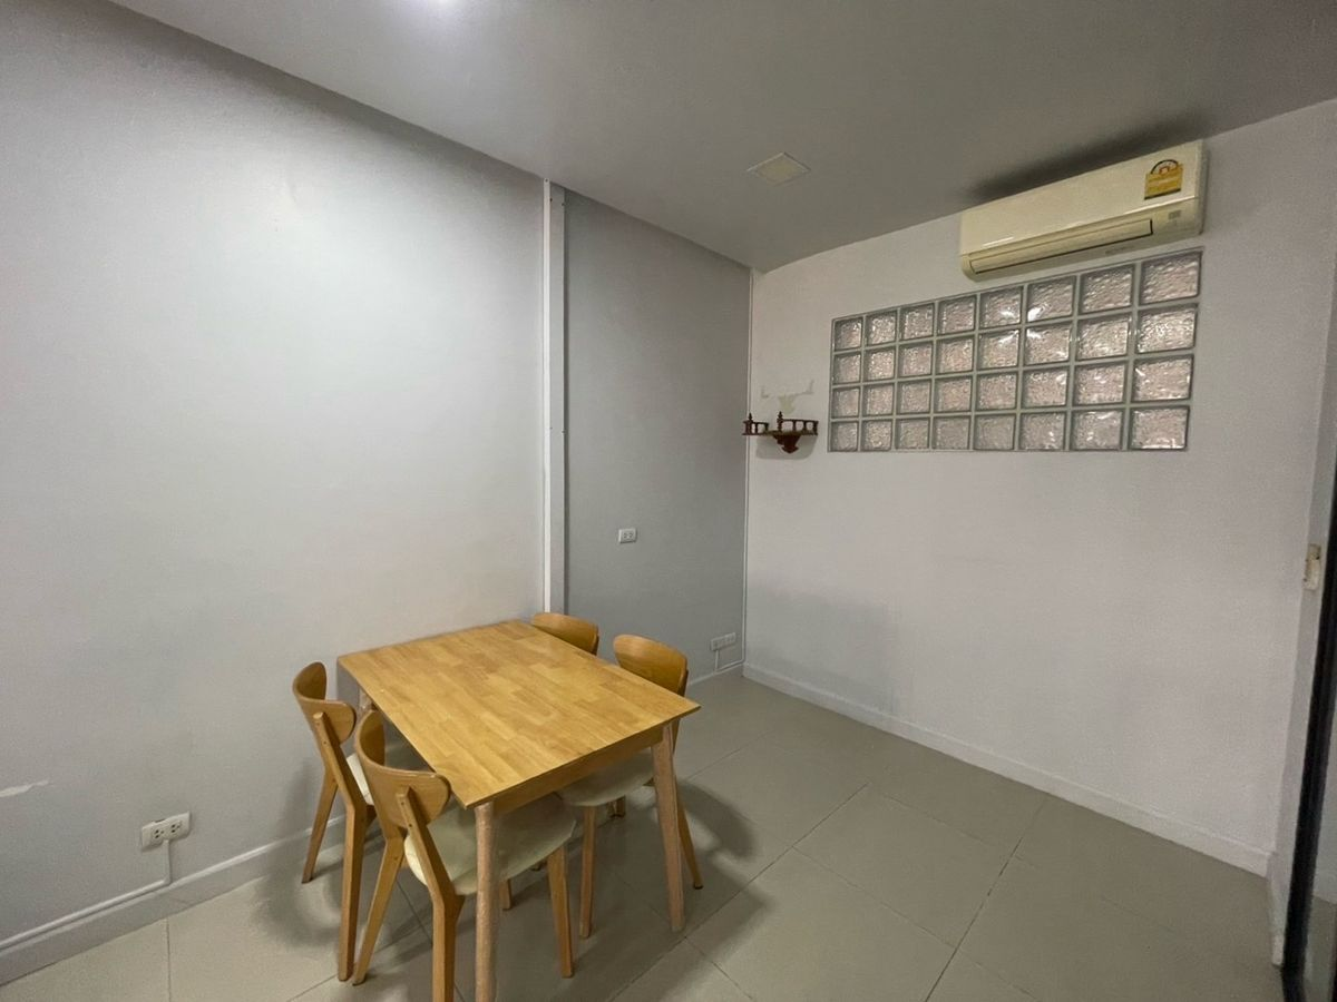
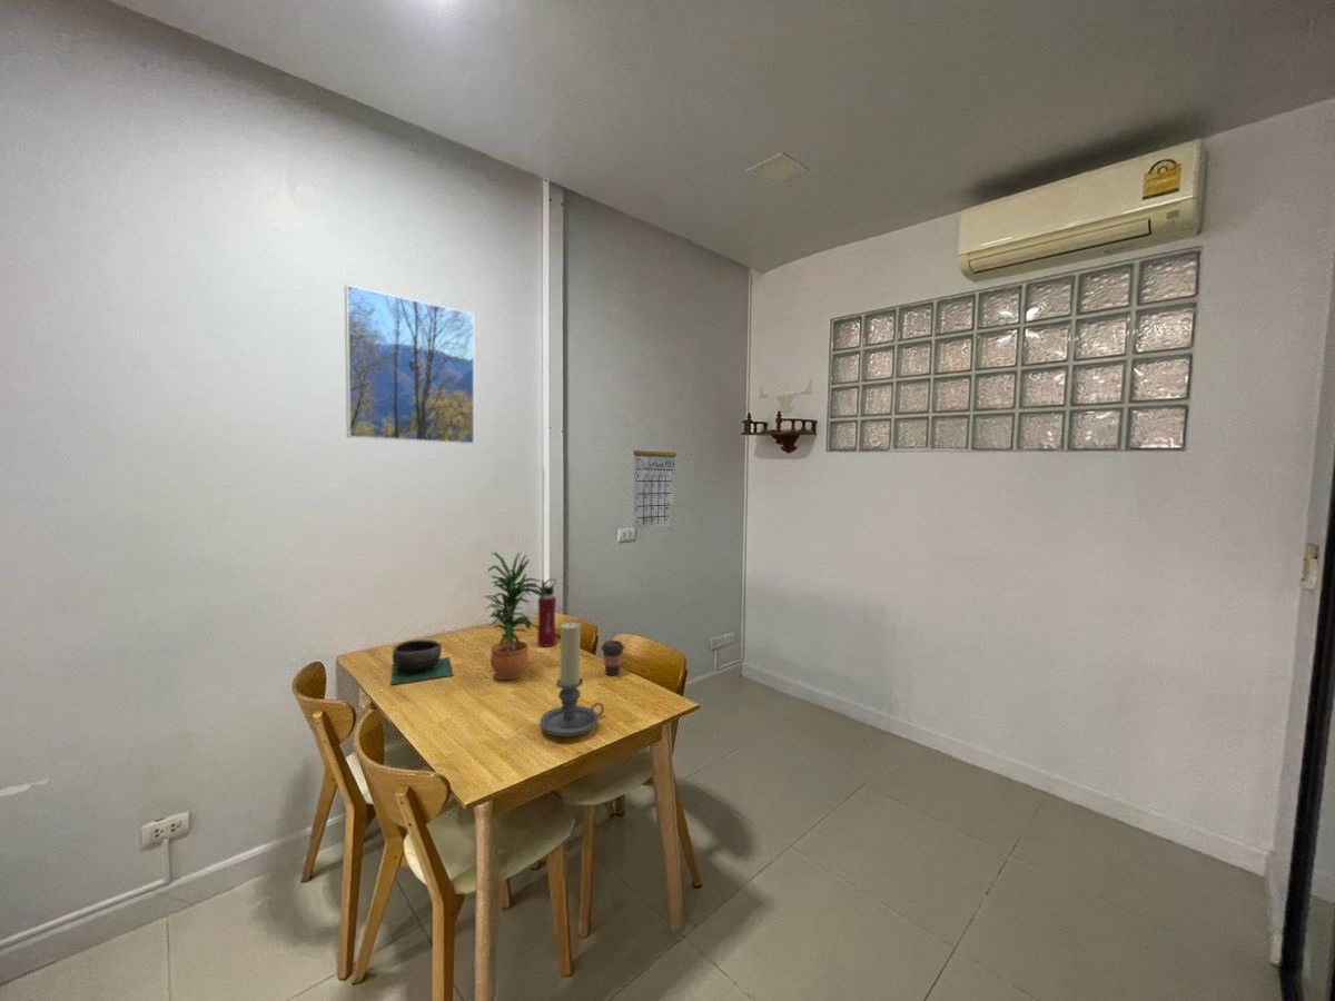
+ potted plant [484,551,545,681]
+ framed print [344,284,475,445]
+ calendar [632,433,678,531]
+ bowl [389,638,454,685]
+ water bottle [536,577,557,648]
+ coffee cup [600,640,625,676]
+ candle holder [538,622,605,737]
